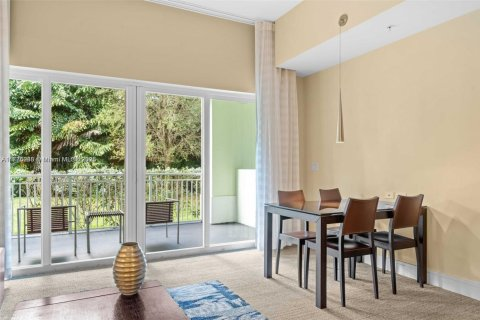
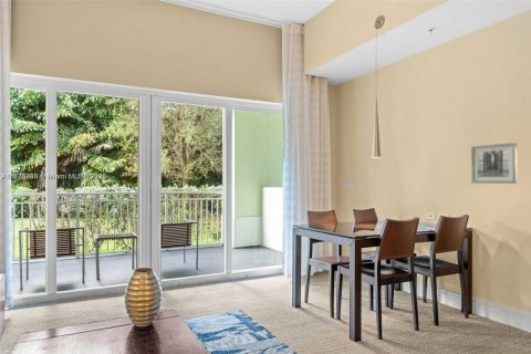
+ wall art [470,142,519,185]
